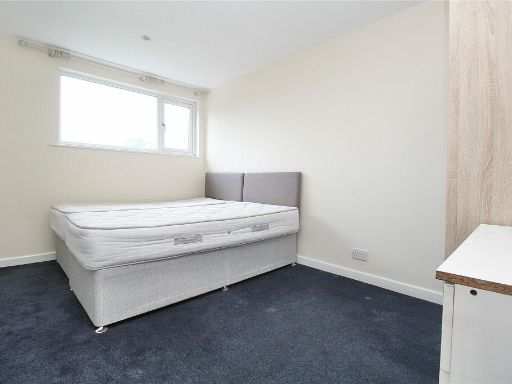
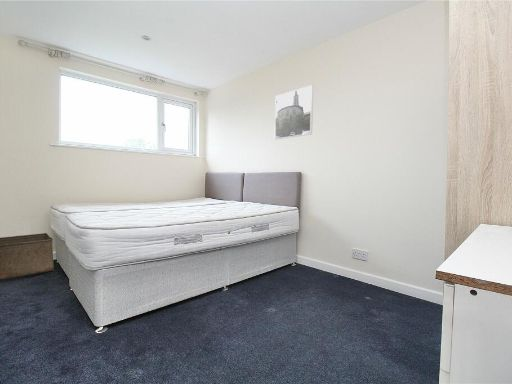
+ storage bin [0,232,55,280]
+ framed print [274,84,314,140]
